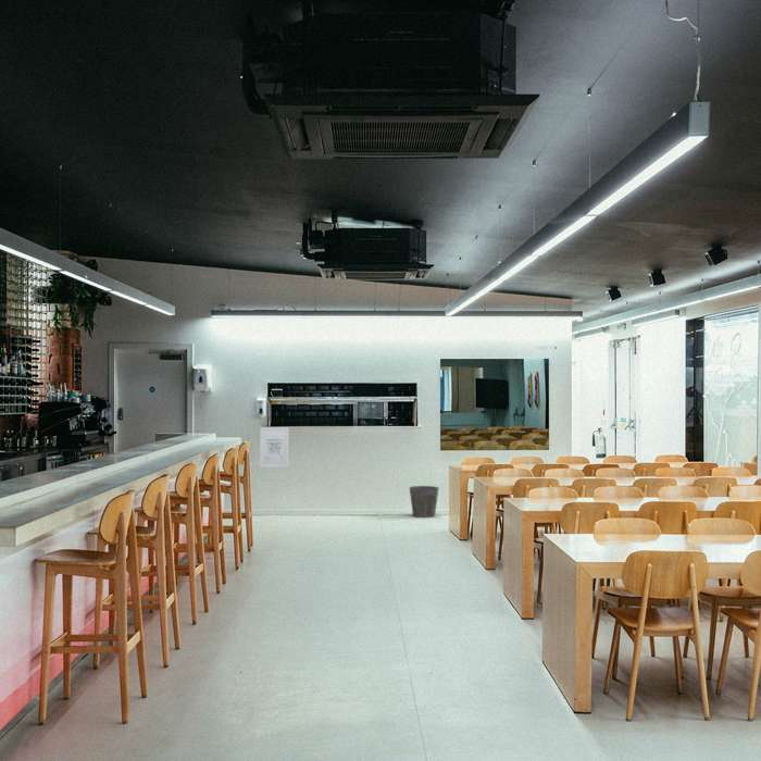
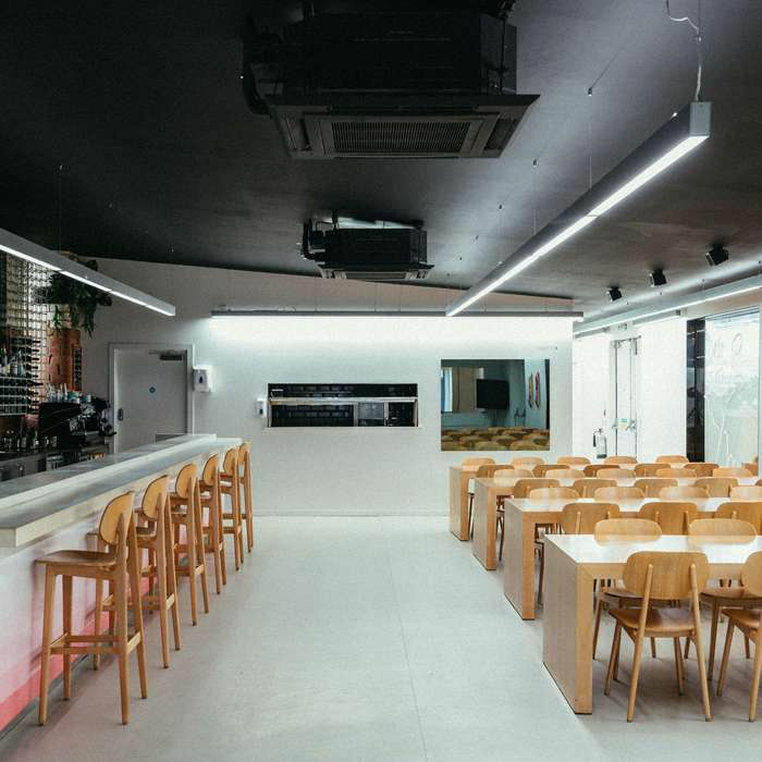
- waste bin [408,485,440,519]
- wall art [259,426,290,469]
